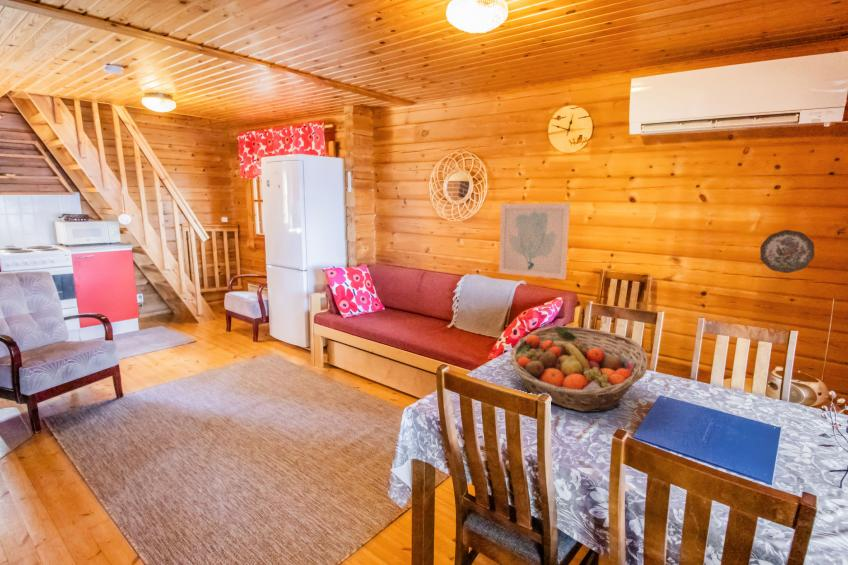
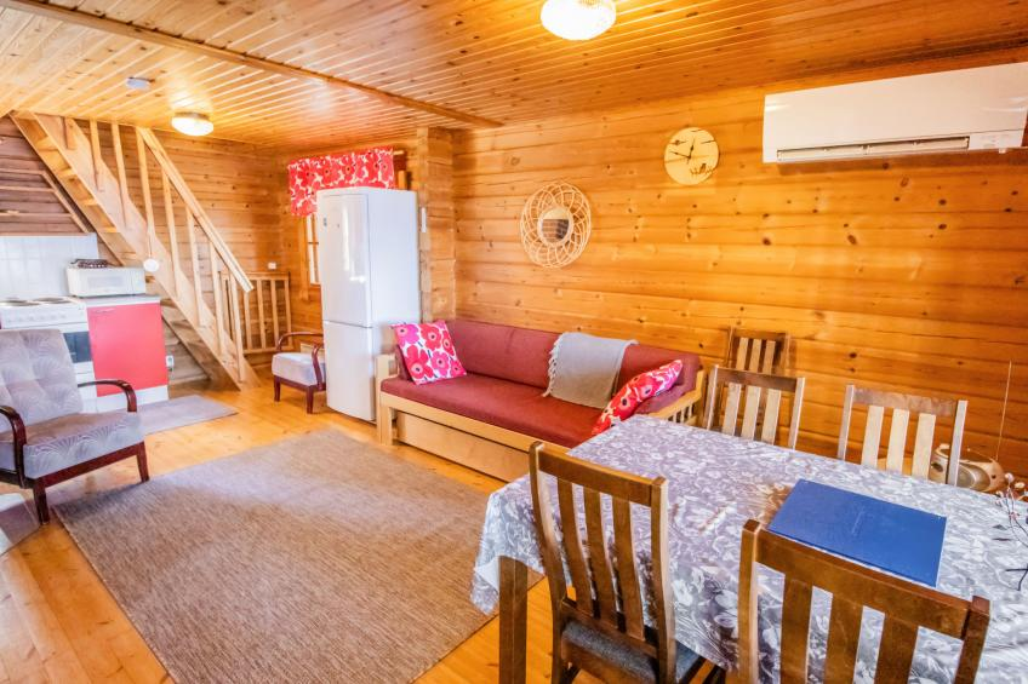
- fruit basket [509,325,649,413]
- decorative plate [759,229,815,274]
- wall art [498,202,571,280]
